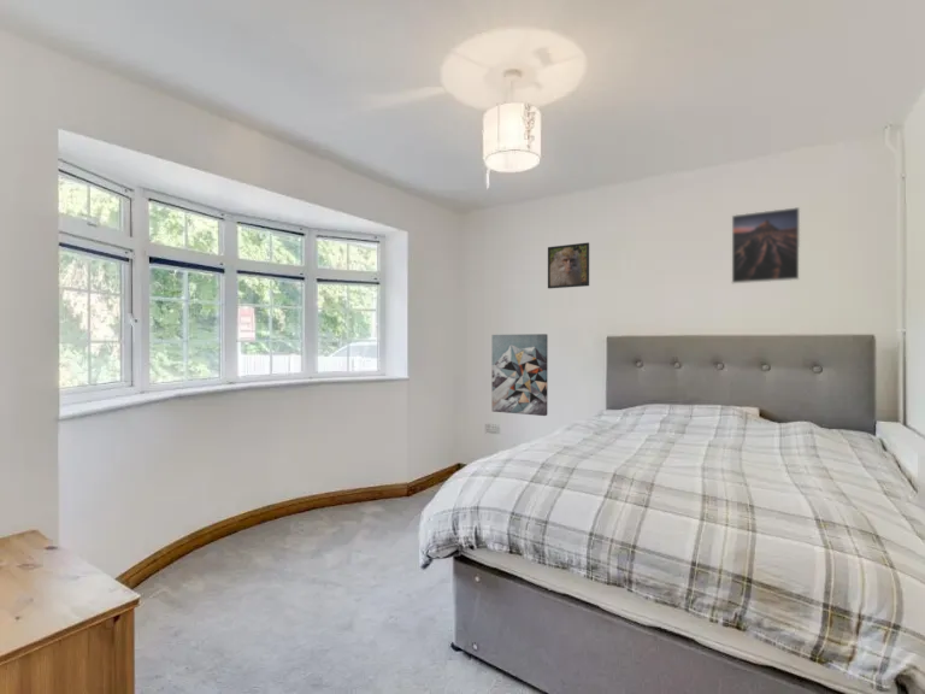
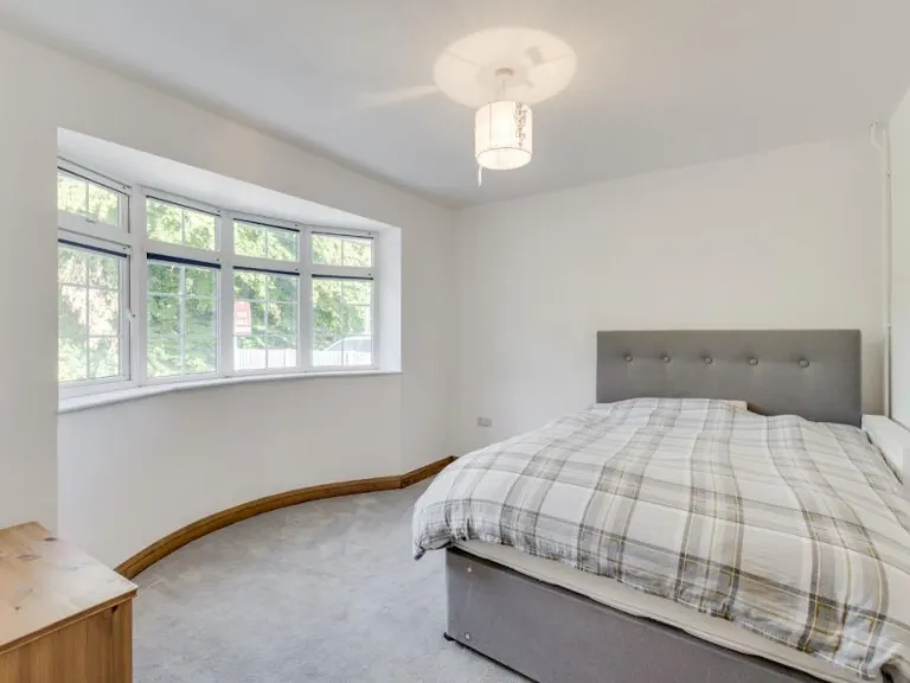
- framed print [731,206,801,284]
- wall art [490,333,549,417]
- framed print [547,241,590,289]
